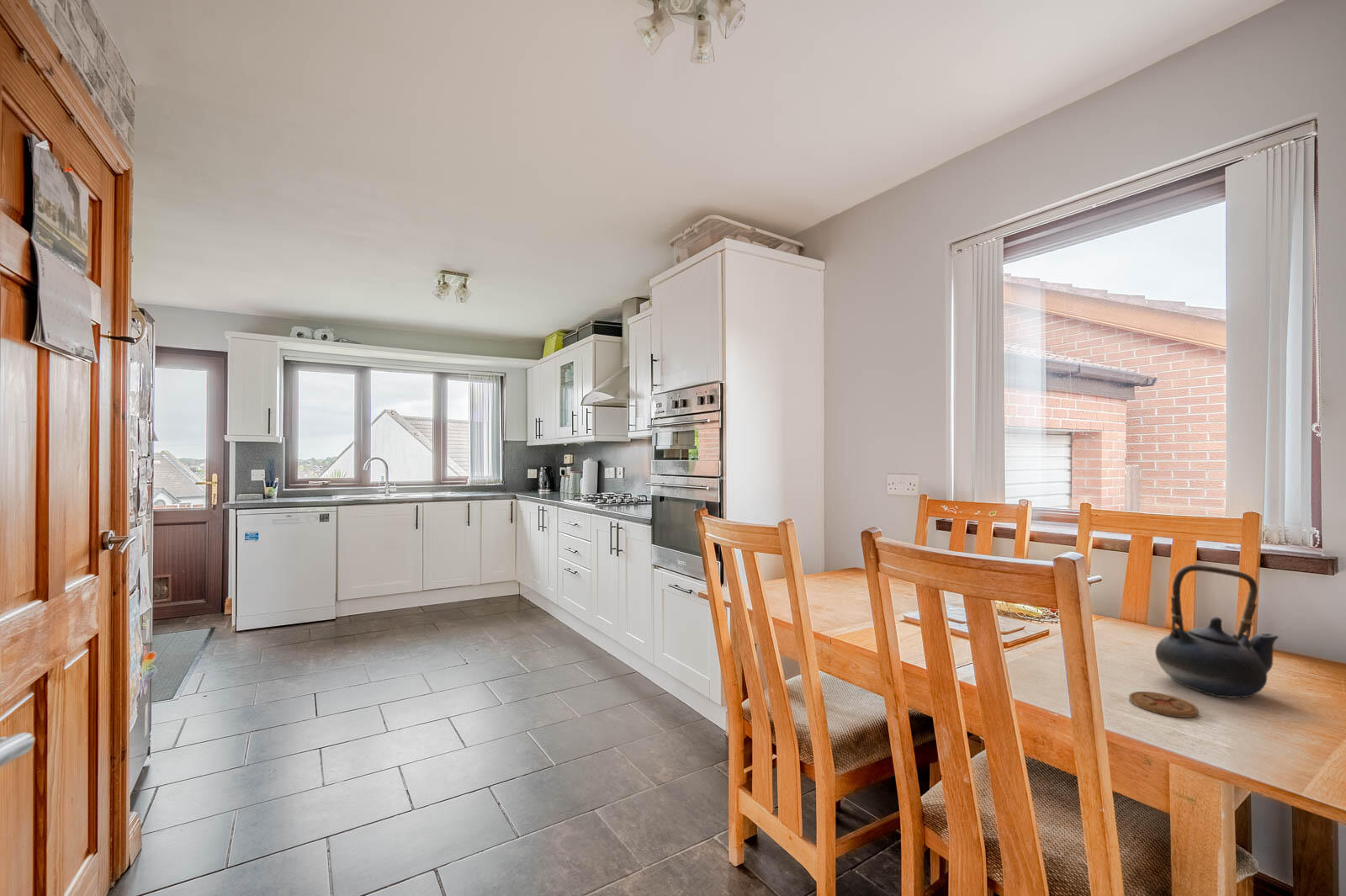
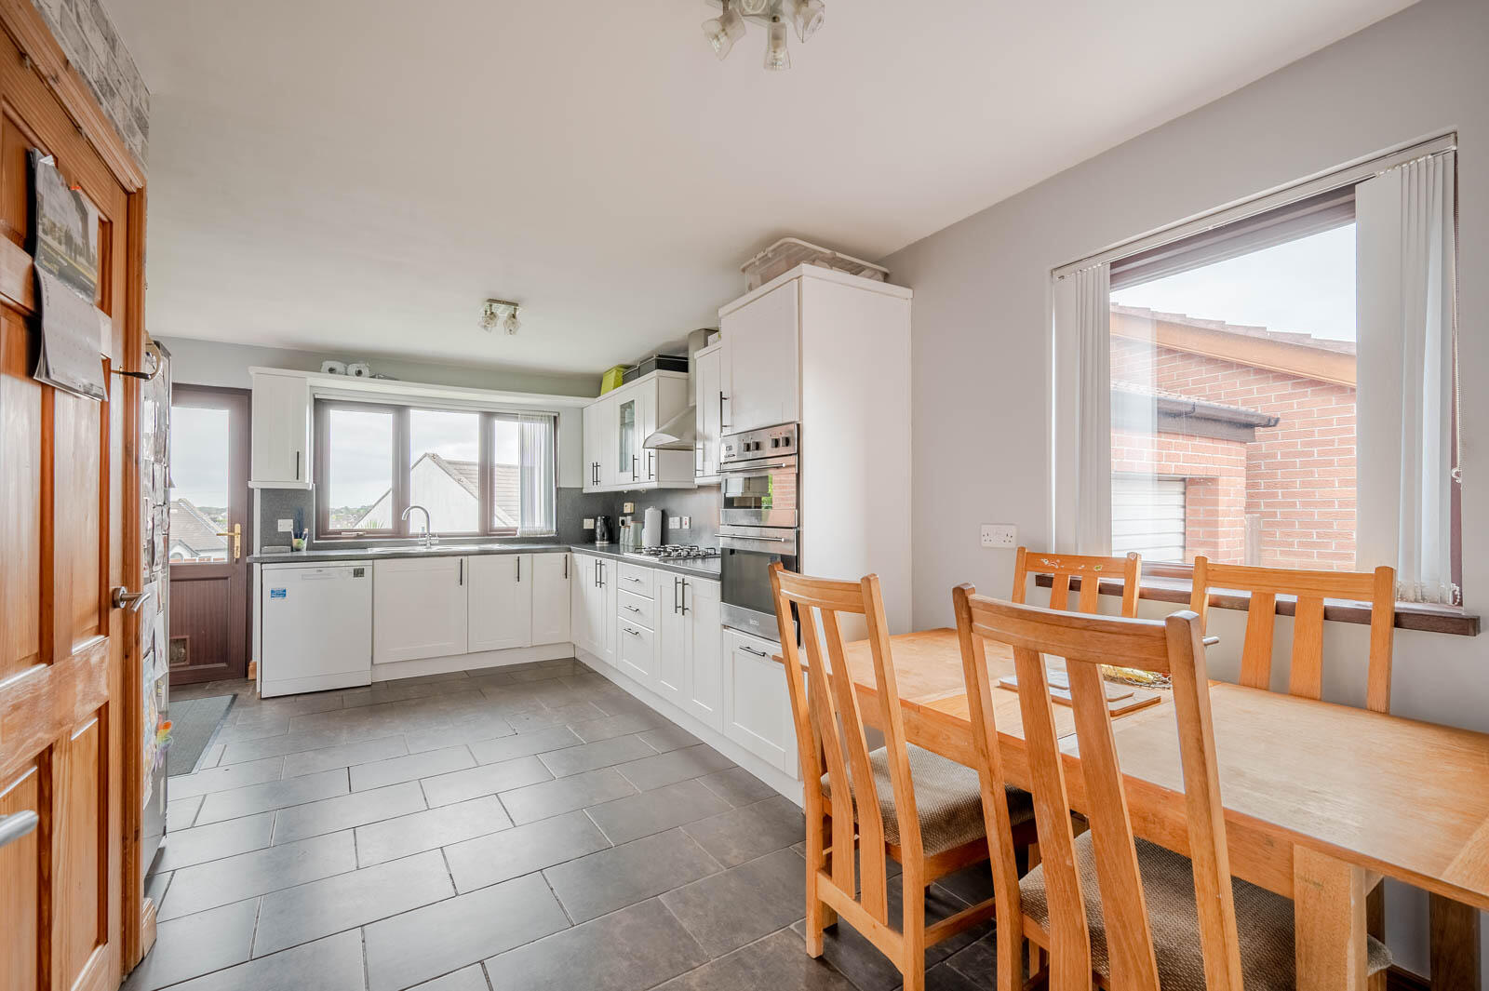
- teapot [1154,564,1280,699]
- coaster [1128,691,1200,718]
